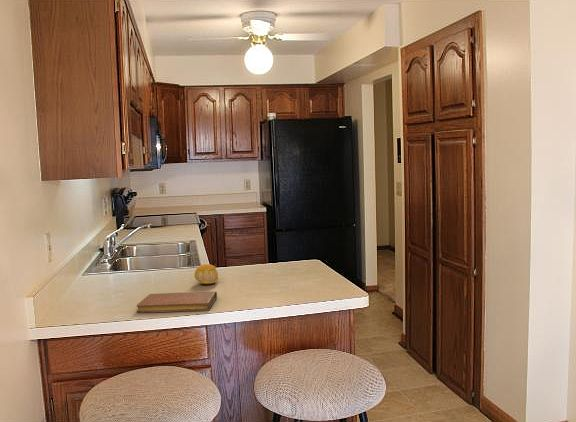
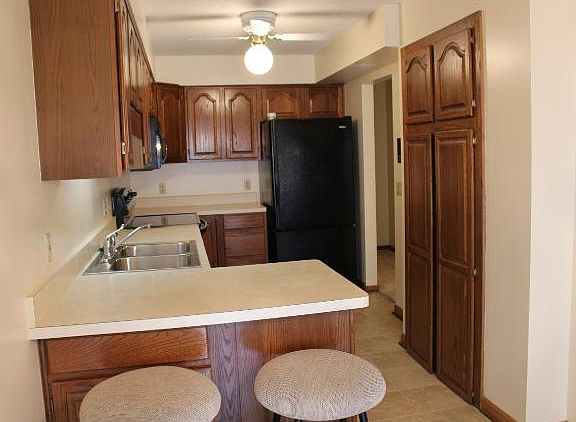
- fruit [193,263,219,285]
- notebook [136,291,218,314]
